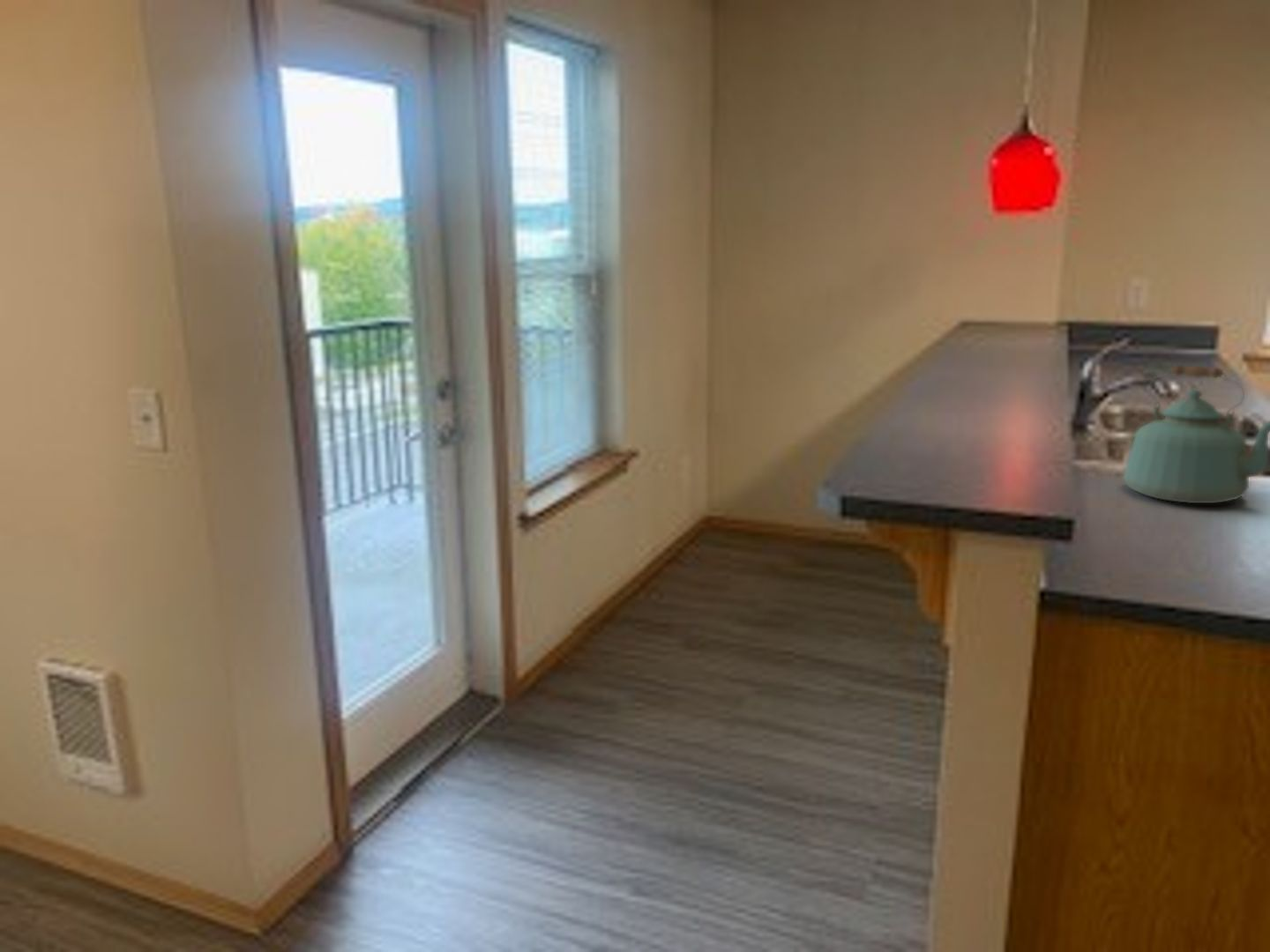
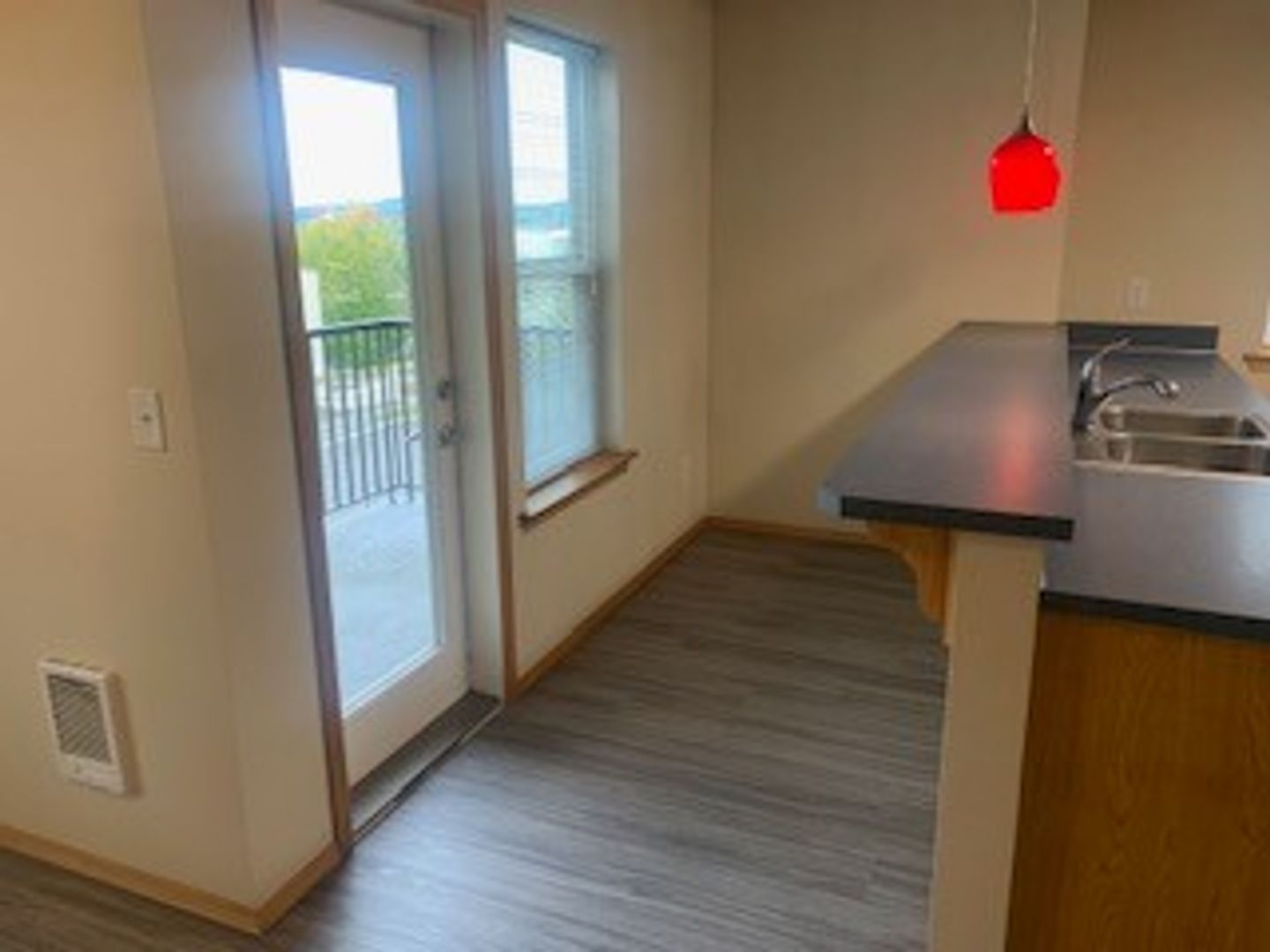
- kettle [1122,364,1270,504]
